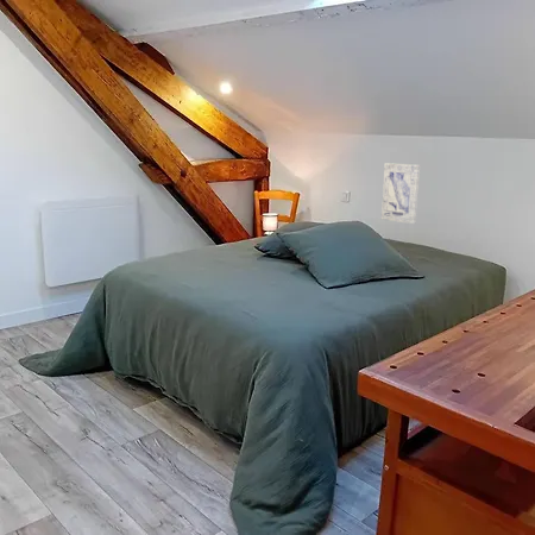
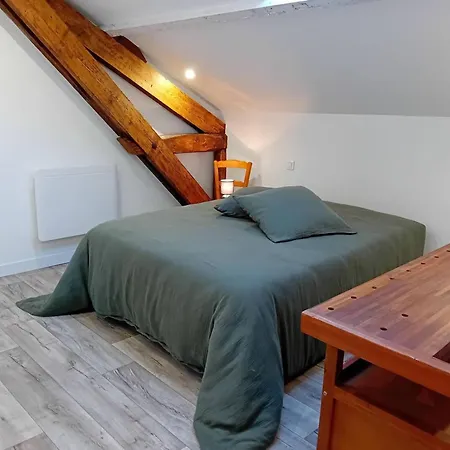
- wall art [380,162,421,225]
